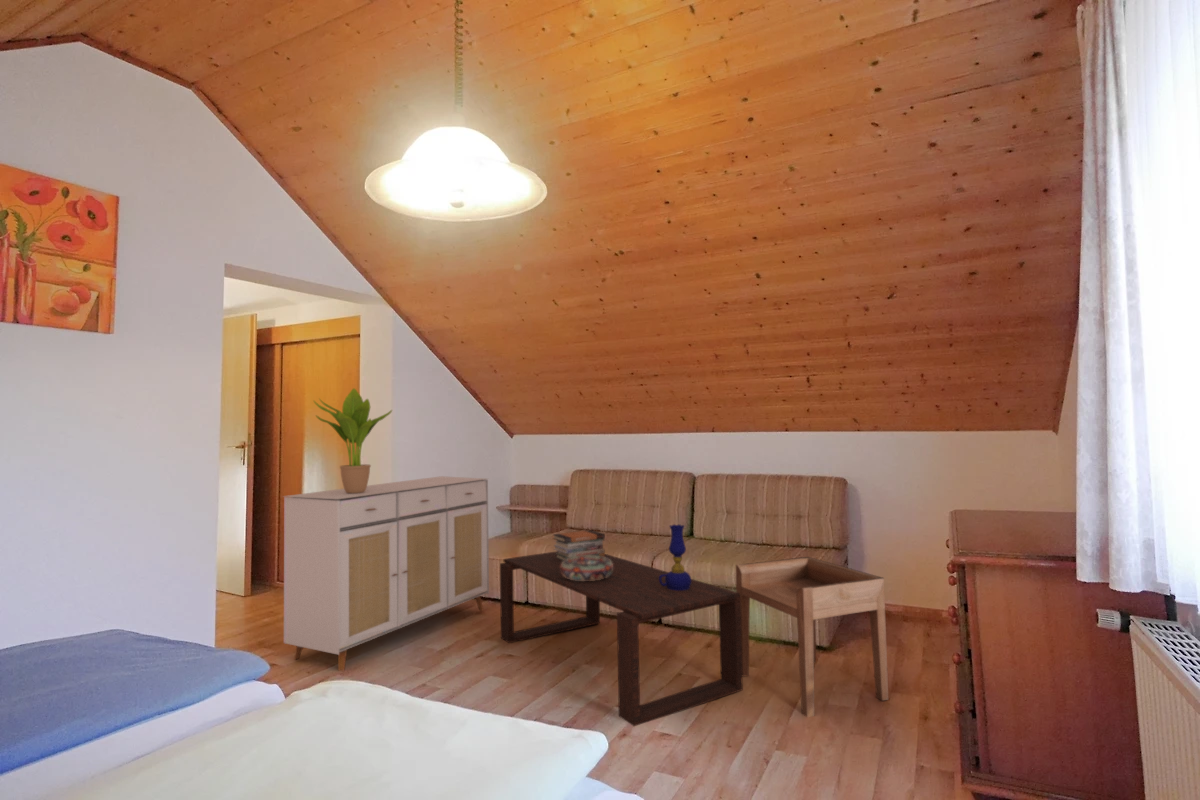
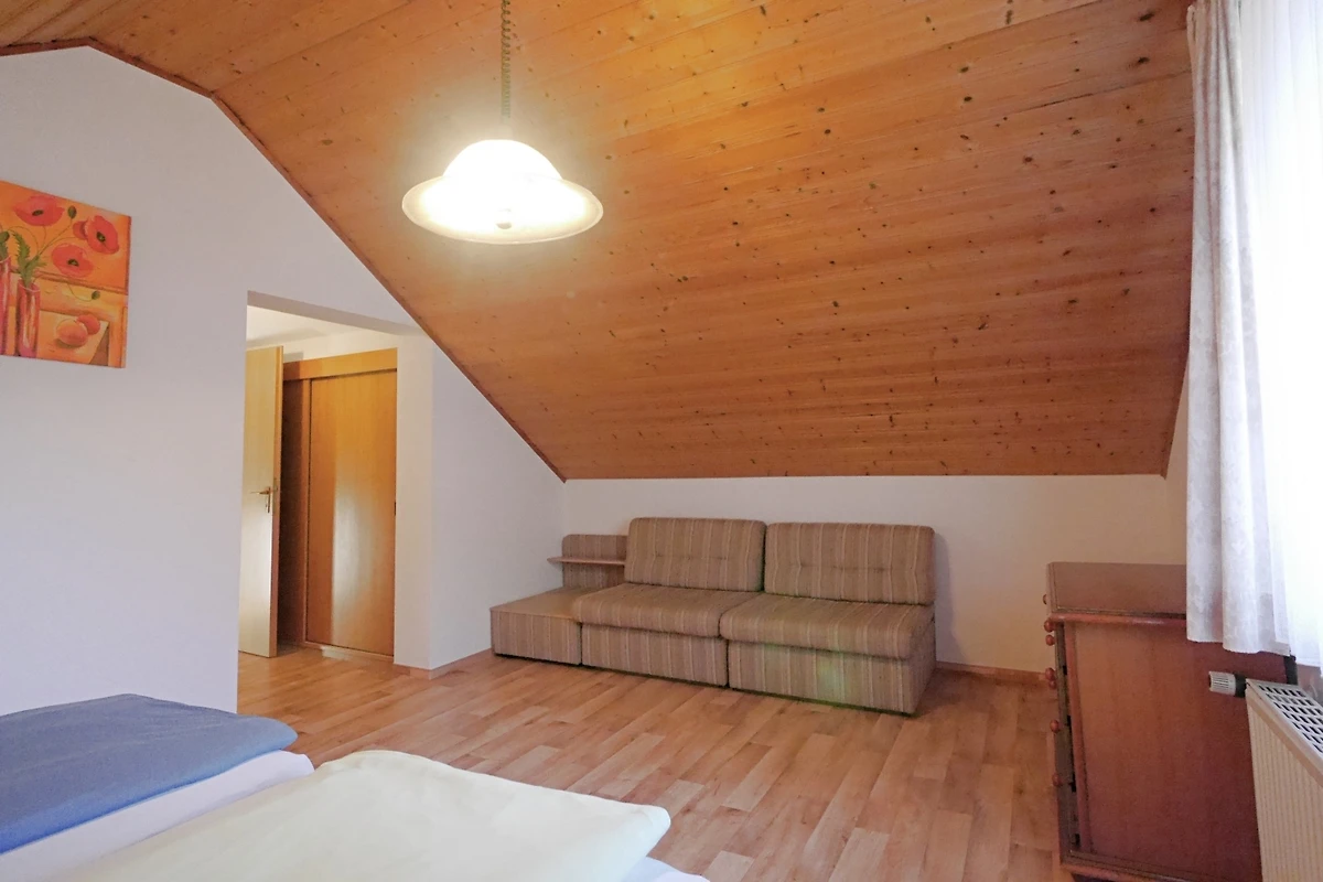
- decorative bowl [560,555,613,581]
- side table [735,556,889,718]
- coffee table [499,550,744,727]
- sideboard [281,475,490,672]
- oil lamp [659,524,692,590]
- potted plant [312,387,393,493]
- book stack [552,529,606,561]
